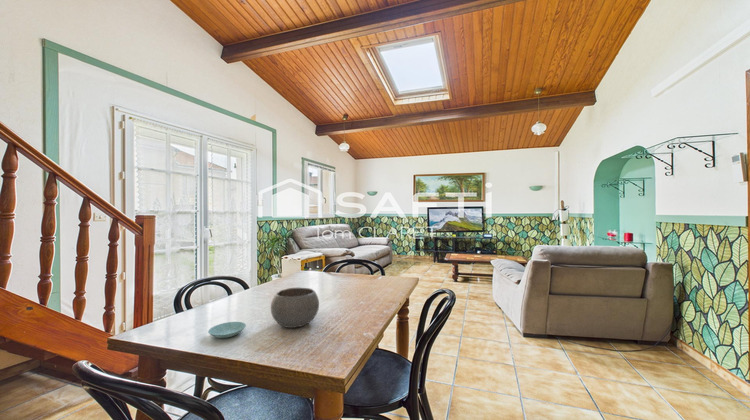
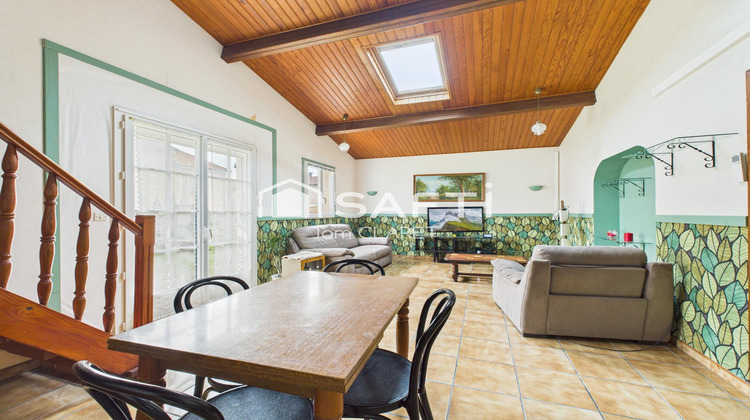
- saucer [207,321,247,339]
- bowl [270,287,320,329]
